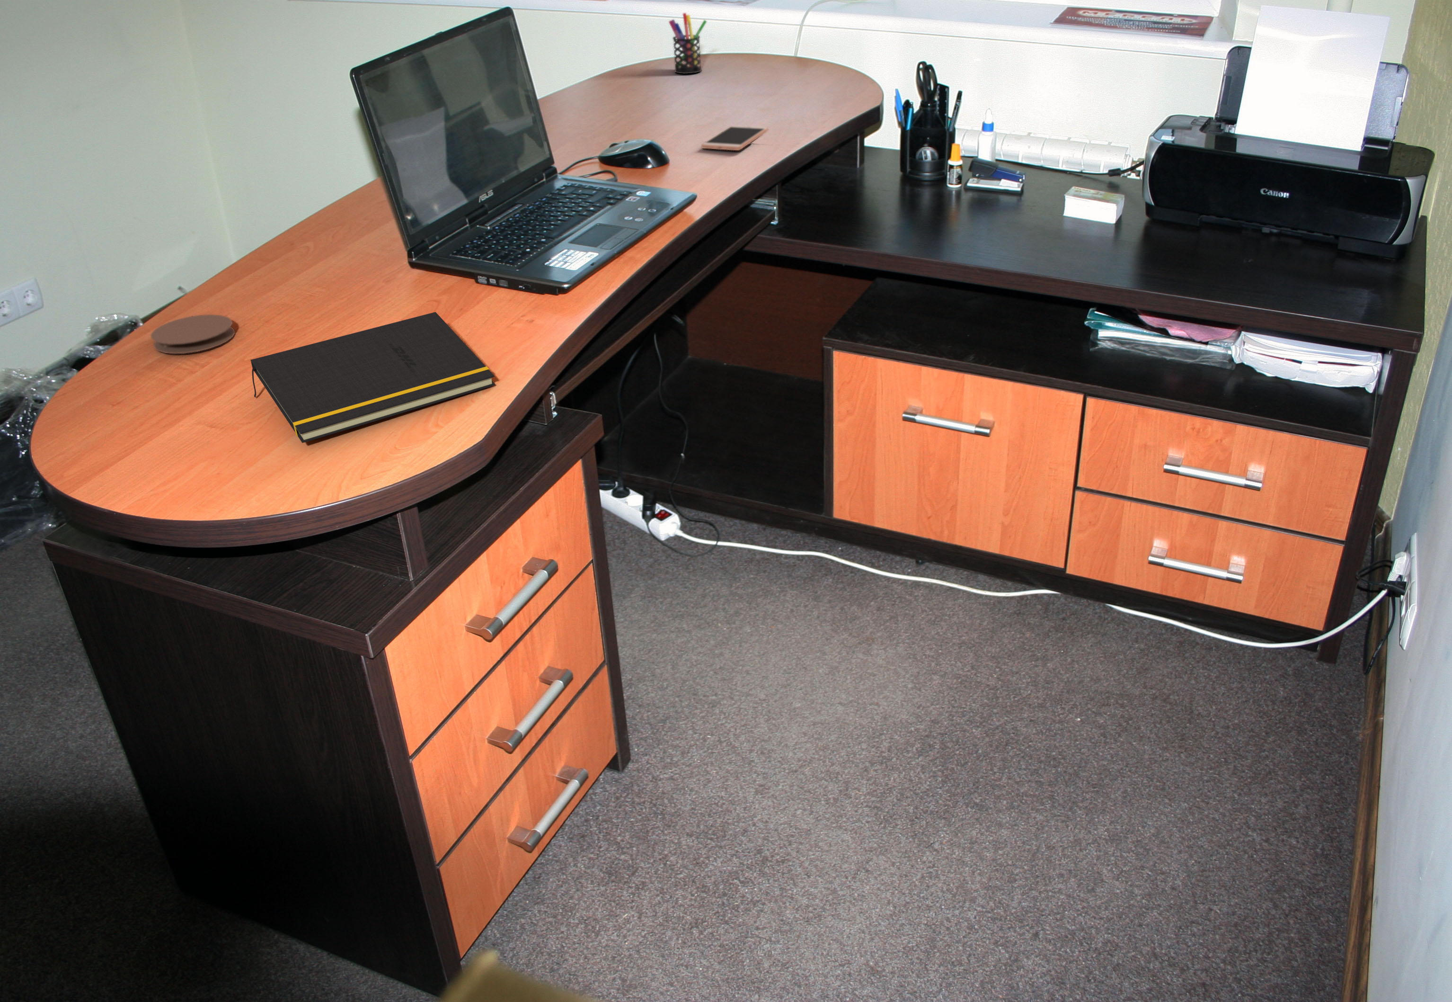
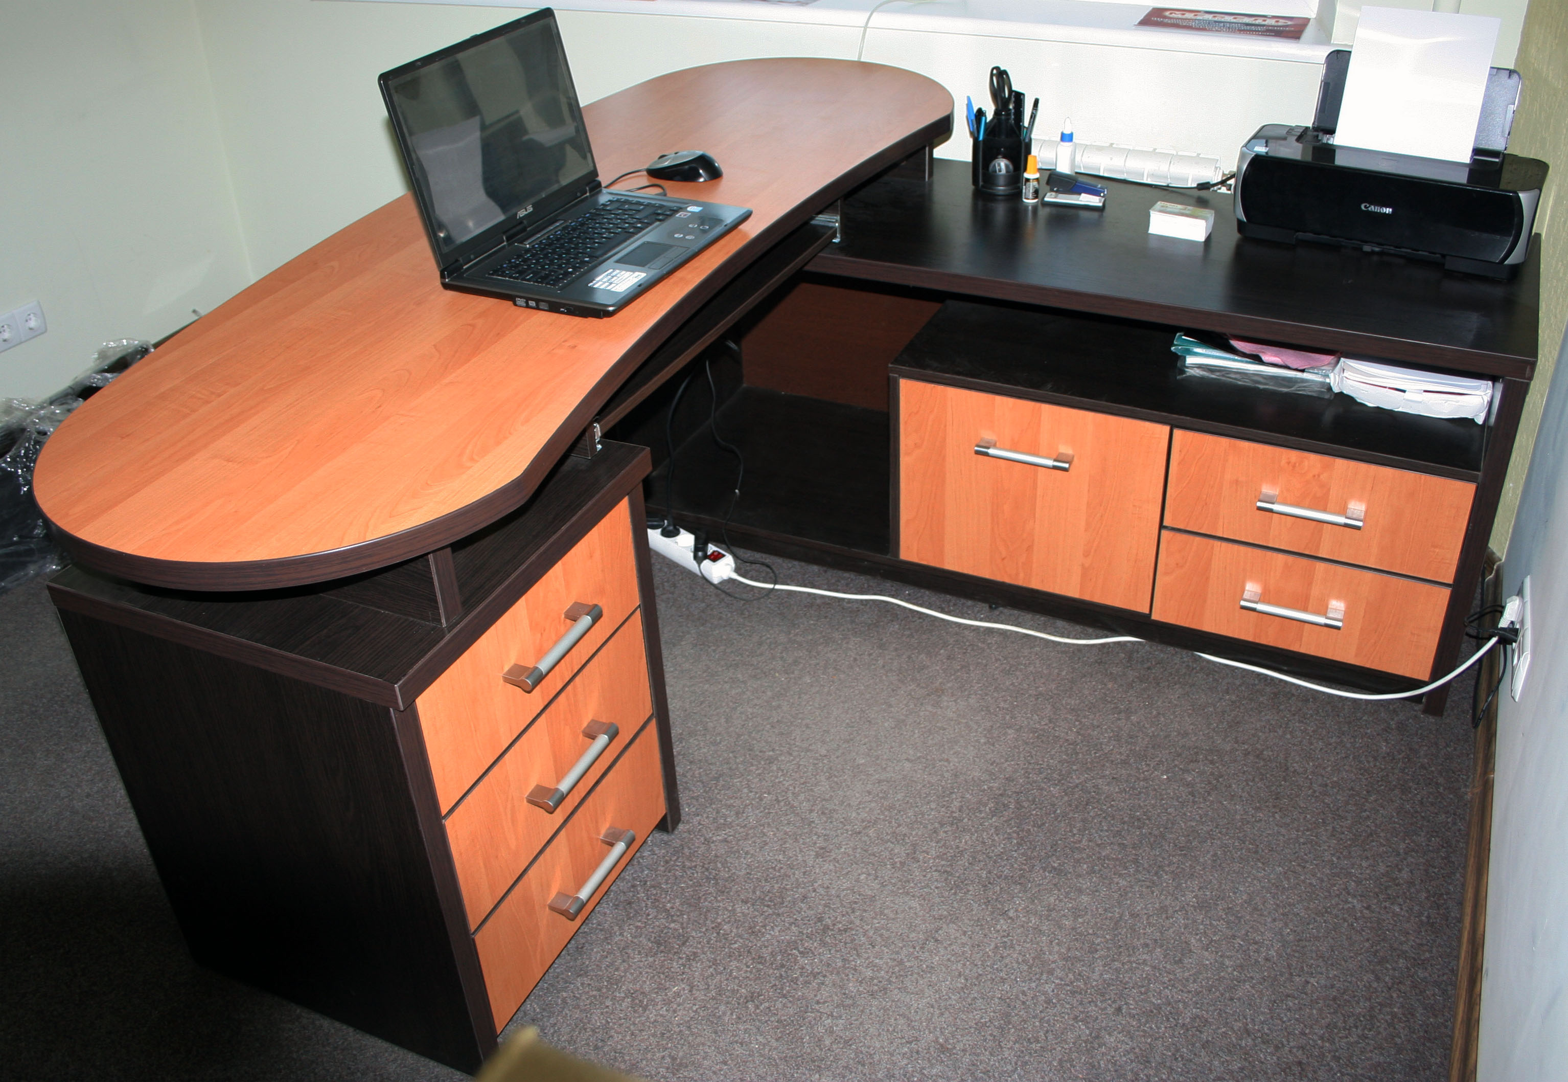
- smartphone [701,125,769,151]
- coaster [150,315,236,354]
- pen holder [669,12,707,74]
- notepad [249,311,495,444]
